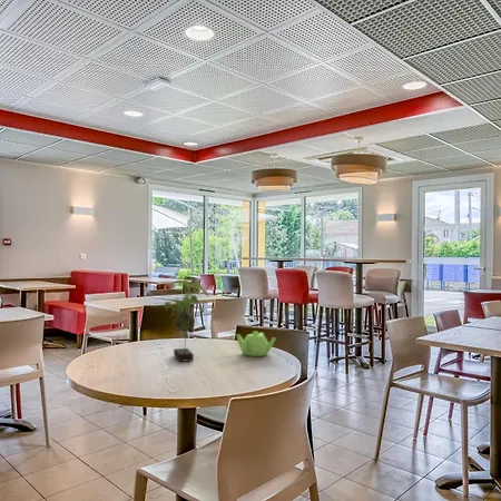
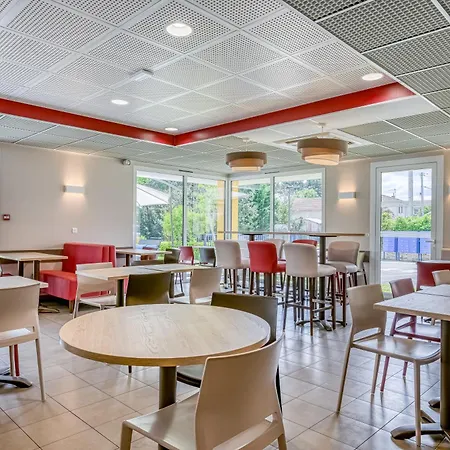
- teapot [236,331,277,357]
- plant [159,276,210,363]
